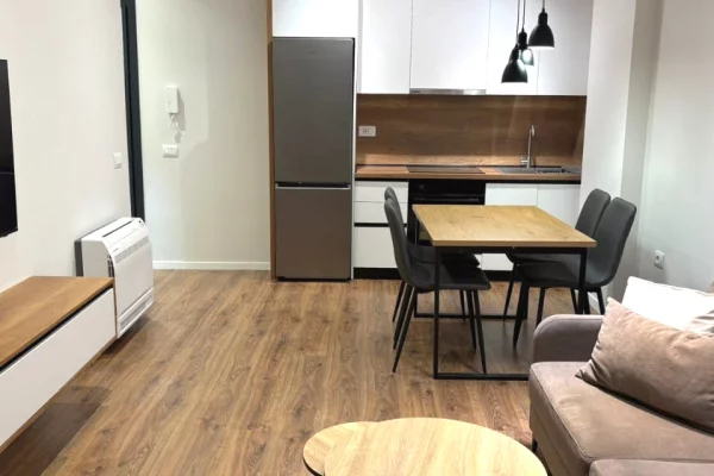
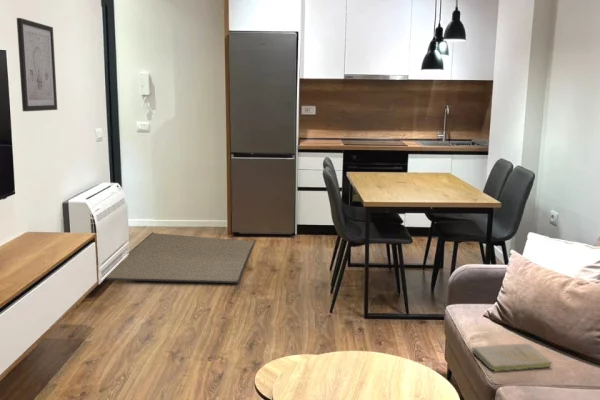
+ rug [103,231,256,284]
+ book [471,343,553,373]
+ wall art [16,17,58,112]
